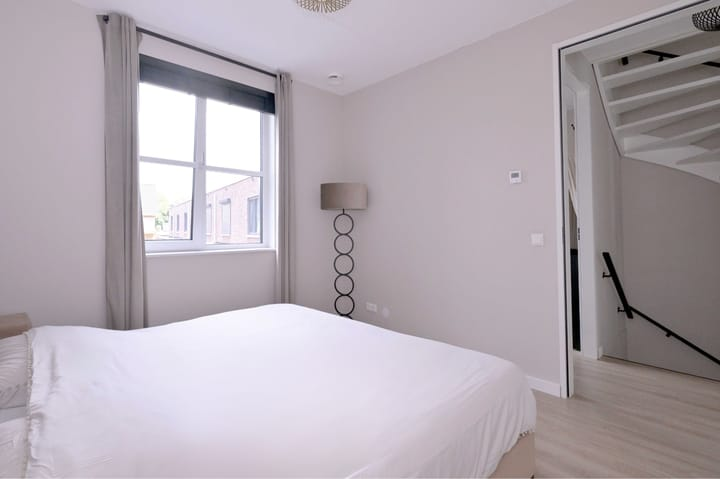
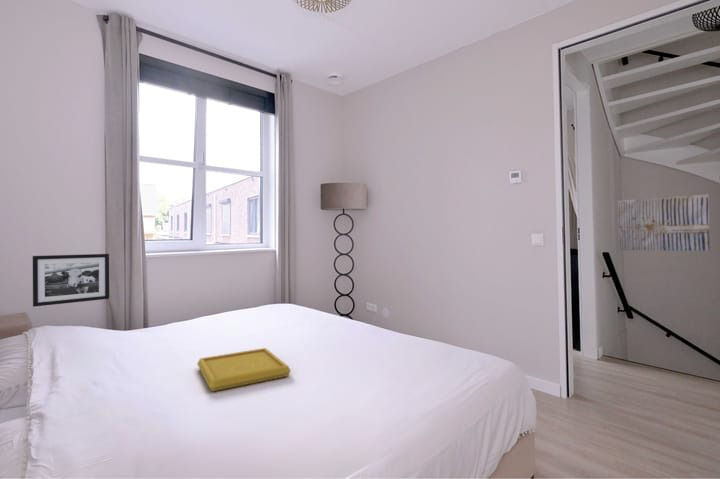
+ picture frame [32,253,110,307]
+ serving tray [196,347,291,392]
+ wall art [617,193,711,252]
